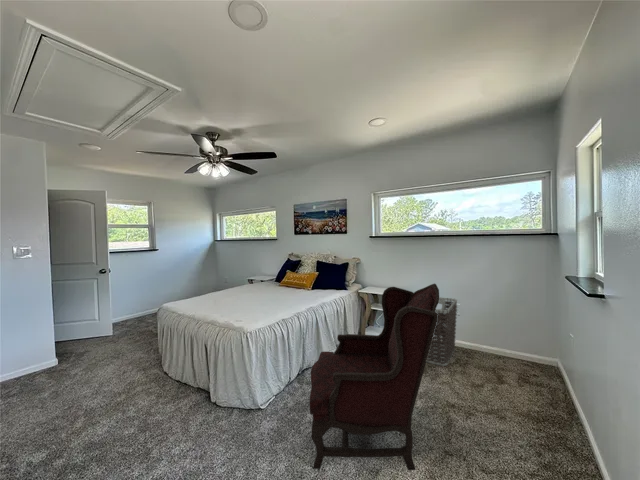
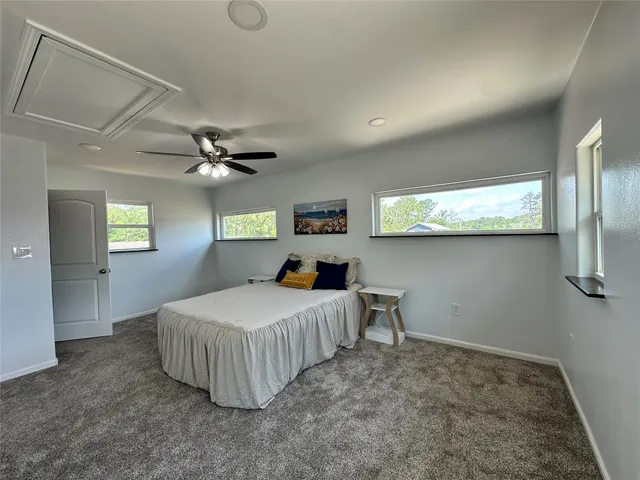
- armchair [309,282,440,471]
- clothes hamper [426,296,458,367]
